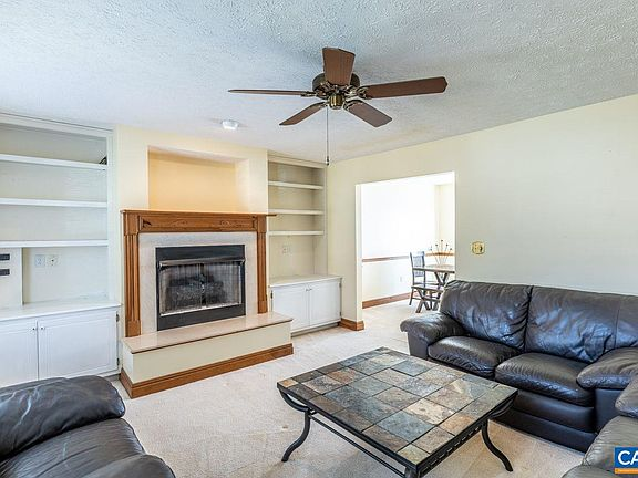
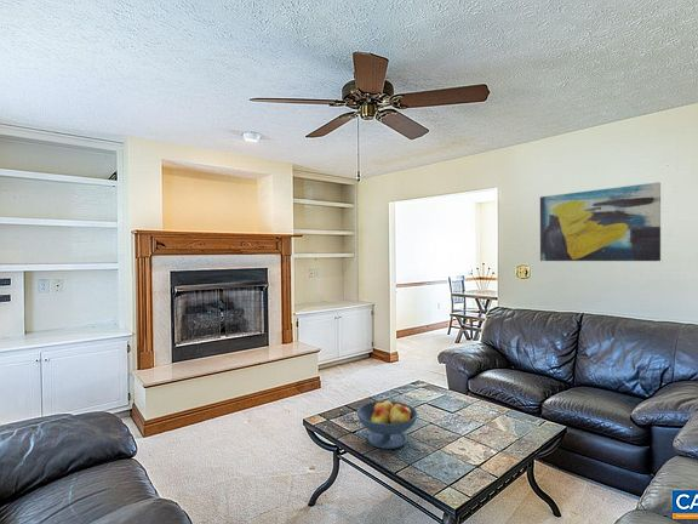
+ wall art [539,181,662,262]
+ fruit bowl [355,398,419,450]
